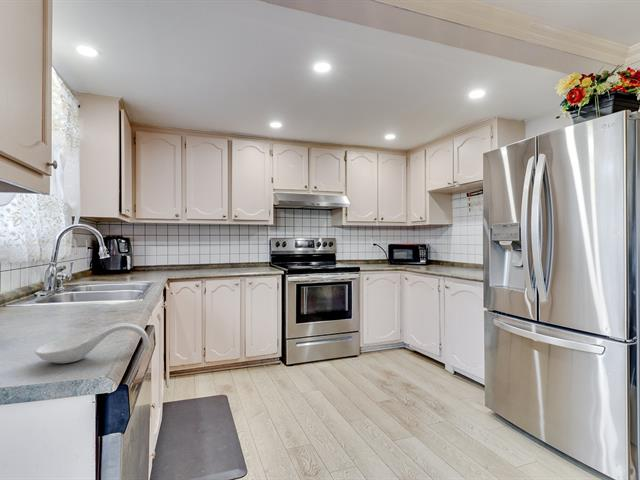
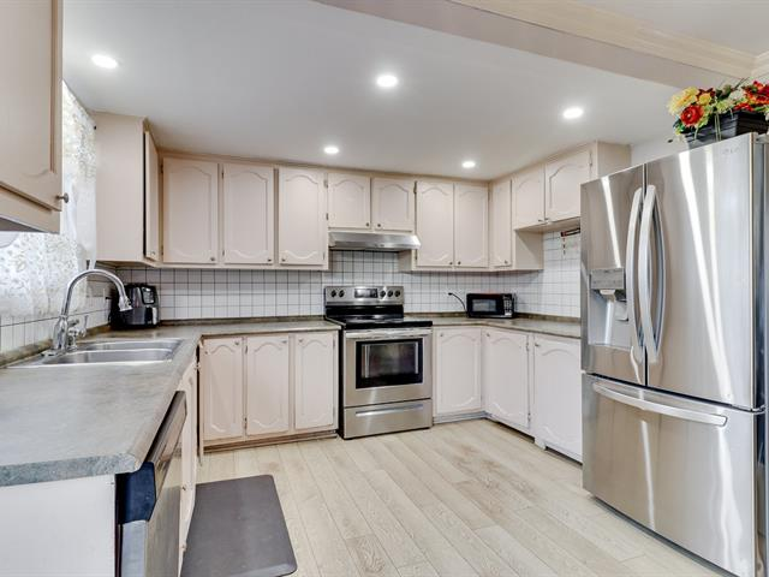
- spoon rest [34,322,151,364]
